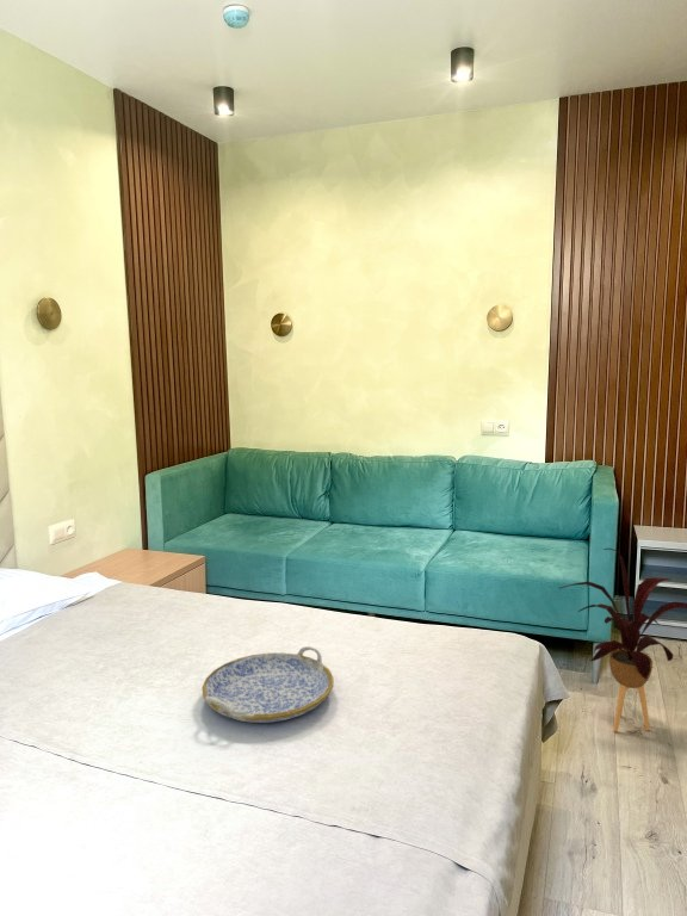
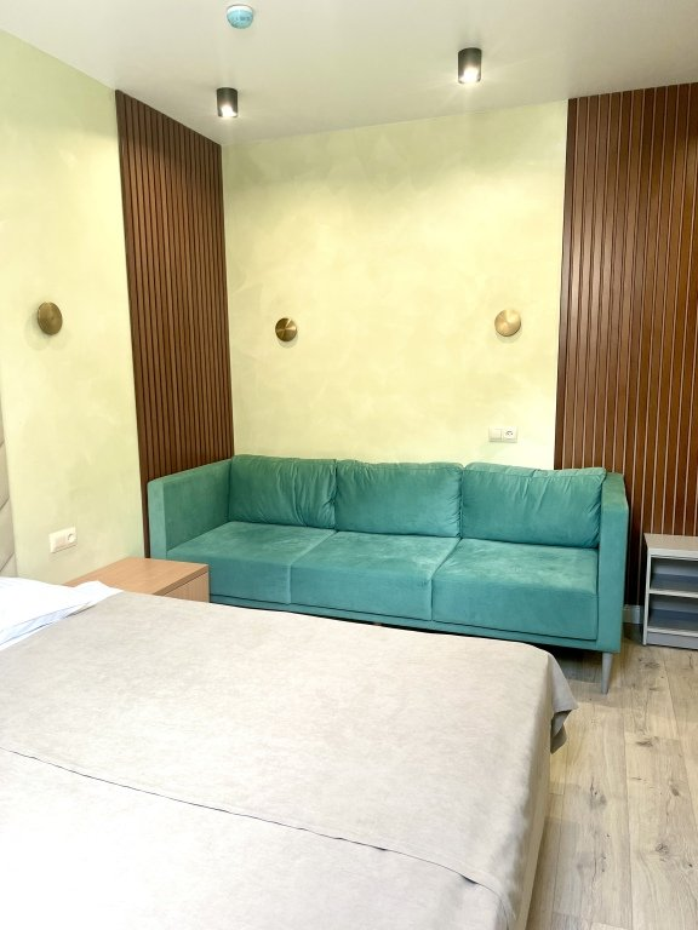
- house plant [559,547,687,732]
- serving tray [200,645,335,724]
